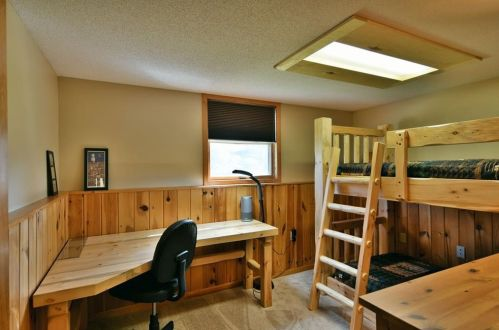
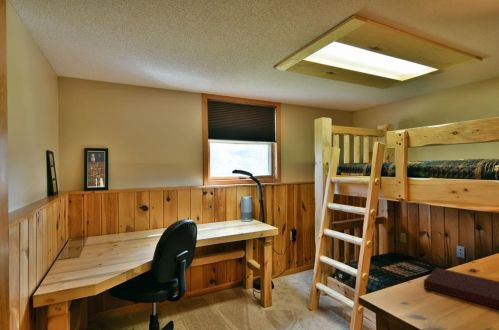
+ notebook [423,267,499,310]
